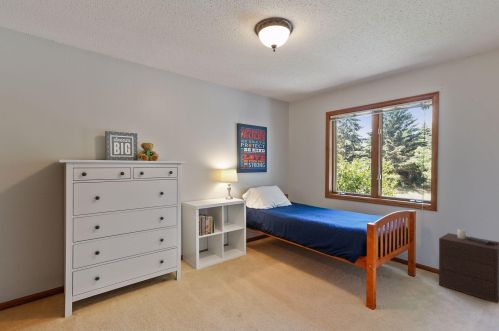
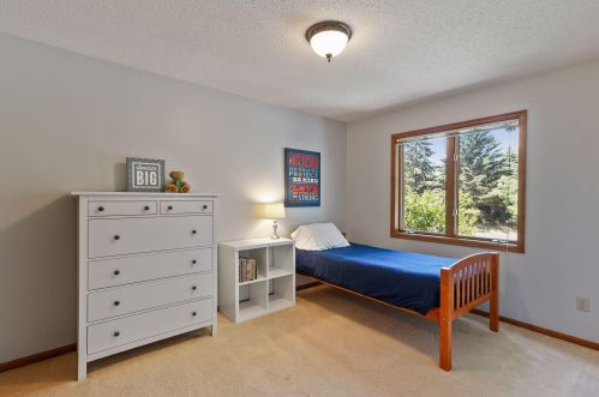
- nightstand [438,228,499,305]
